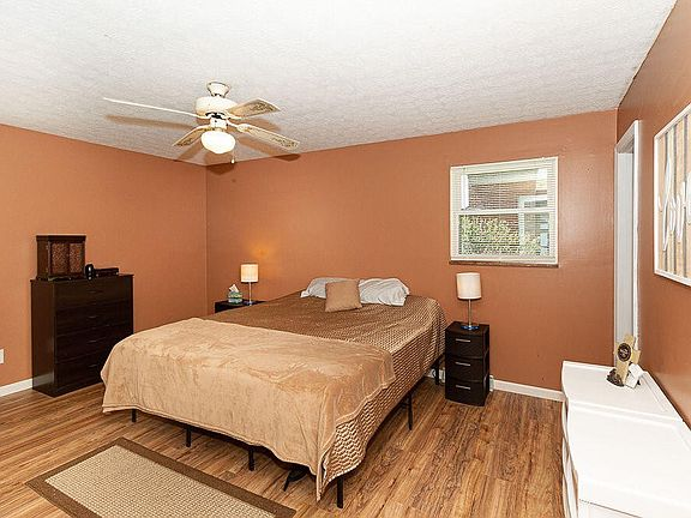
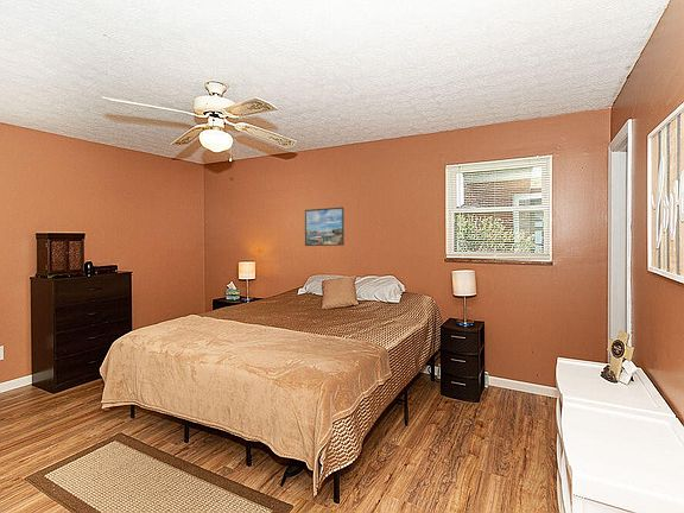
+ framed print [304,207,346,247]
